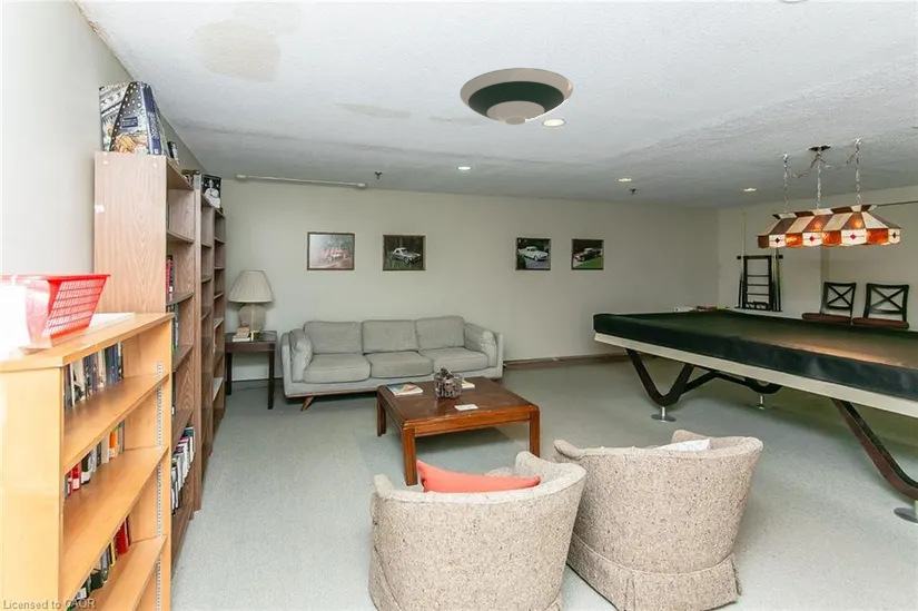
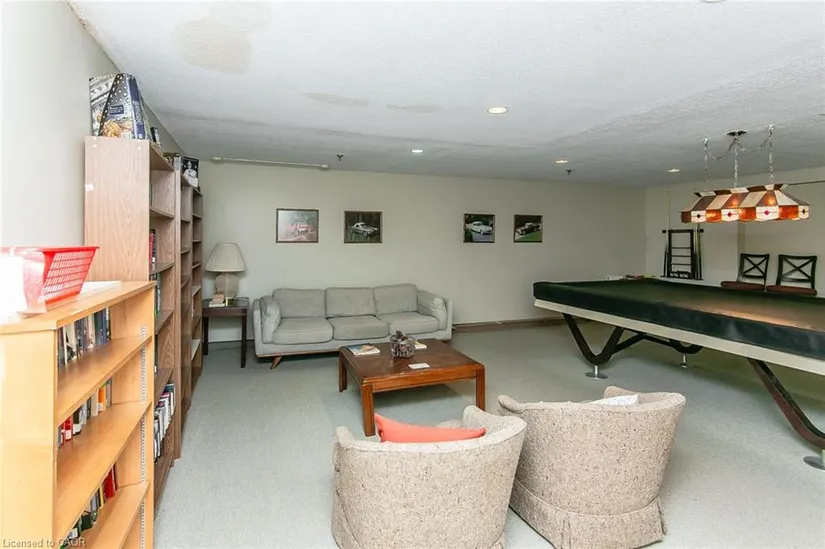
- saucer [458,67,574,126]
